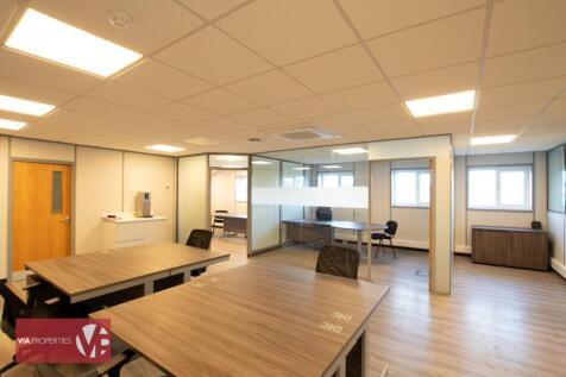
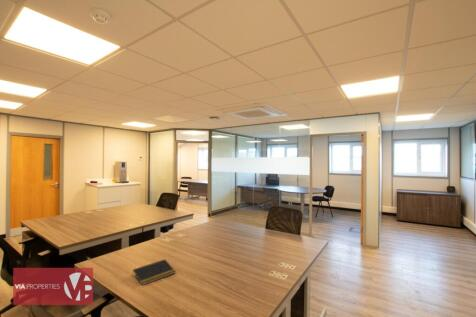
+ notepad [131,258,176,286]
